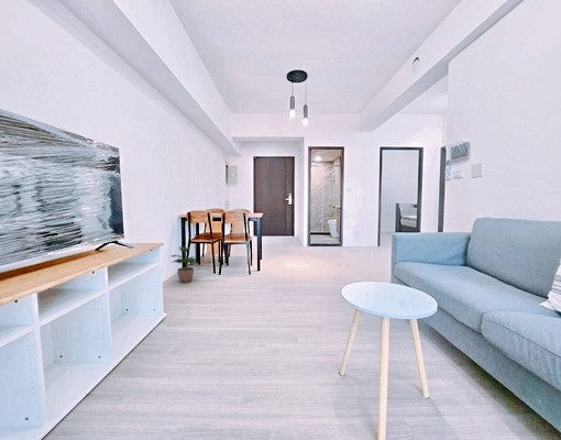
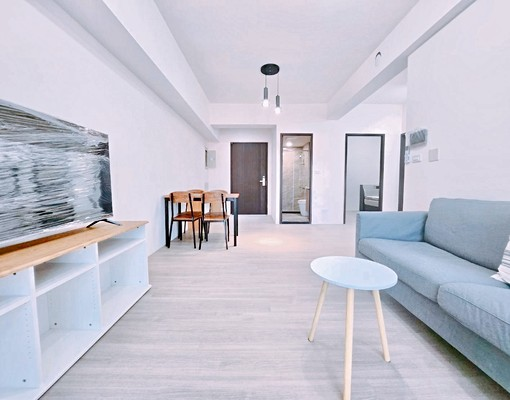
- potted plant [170,245,198,284]
